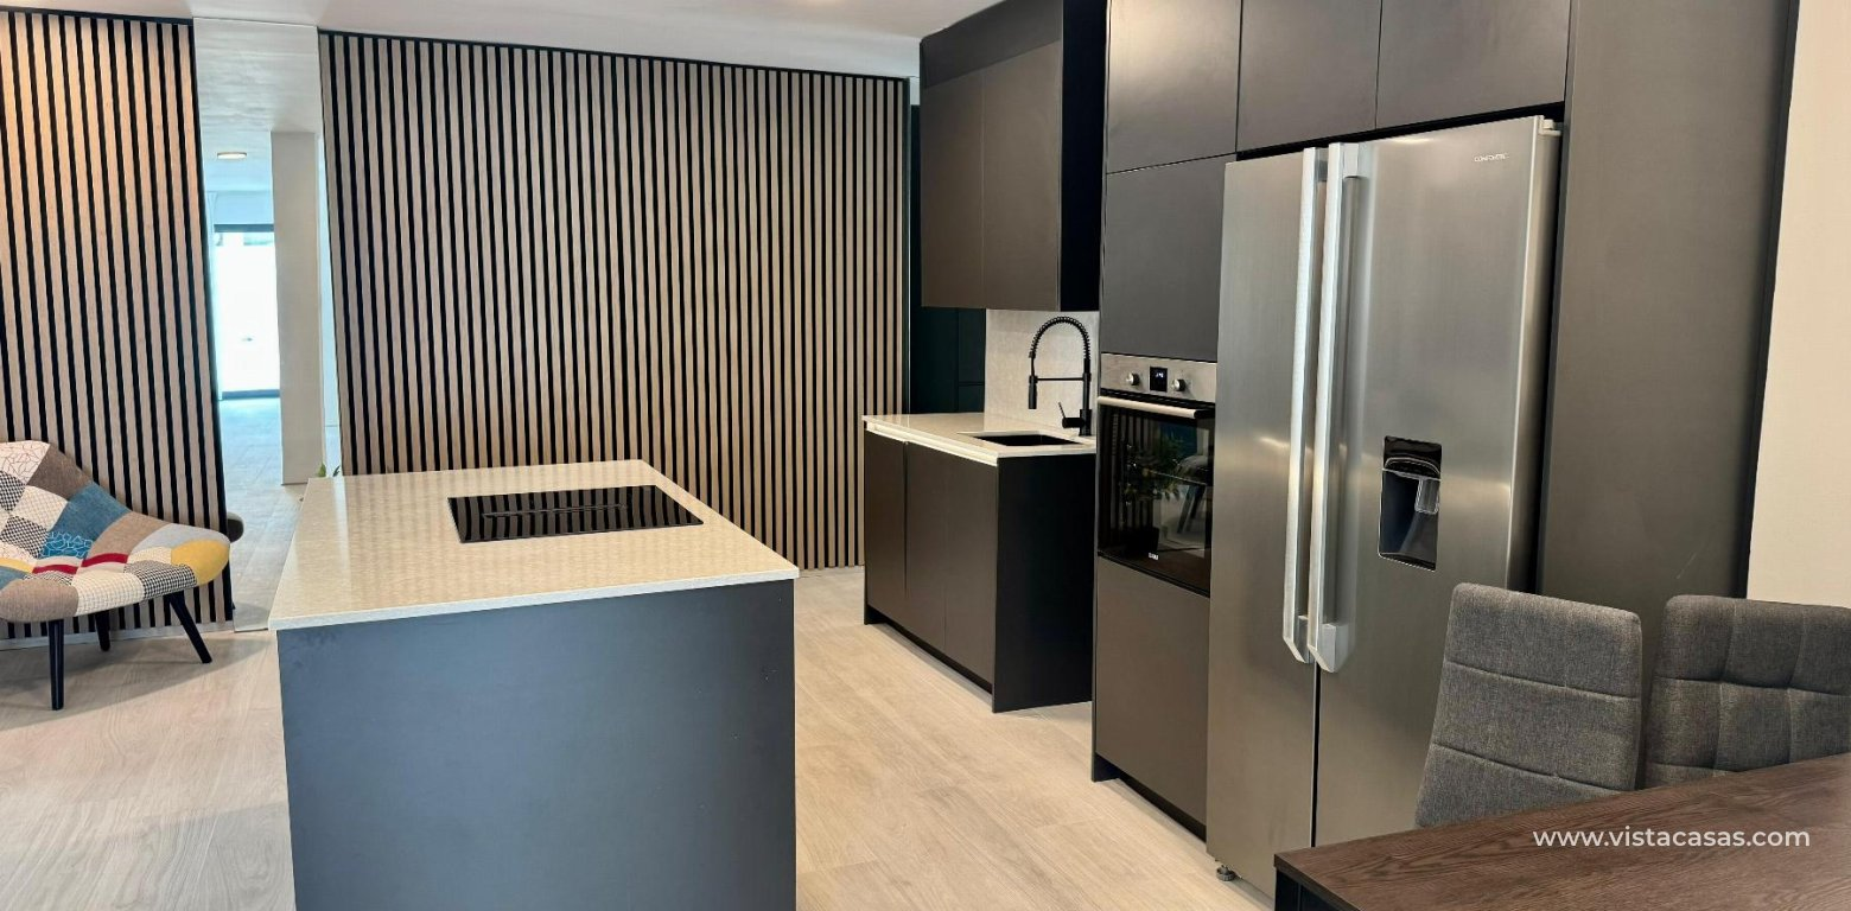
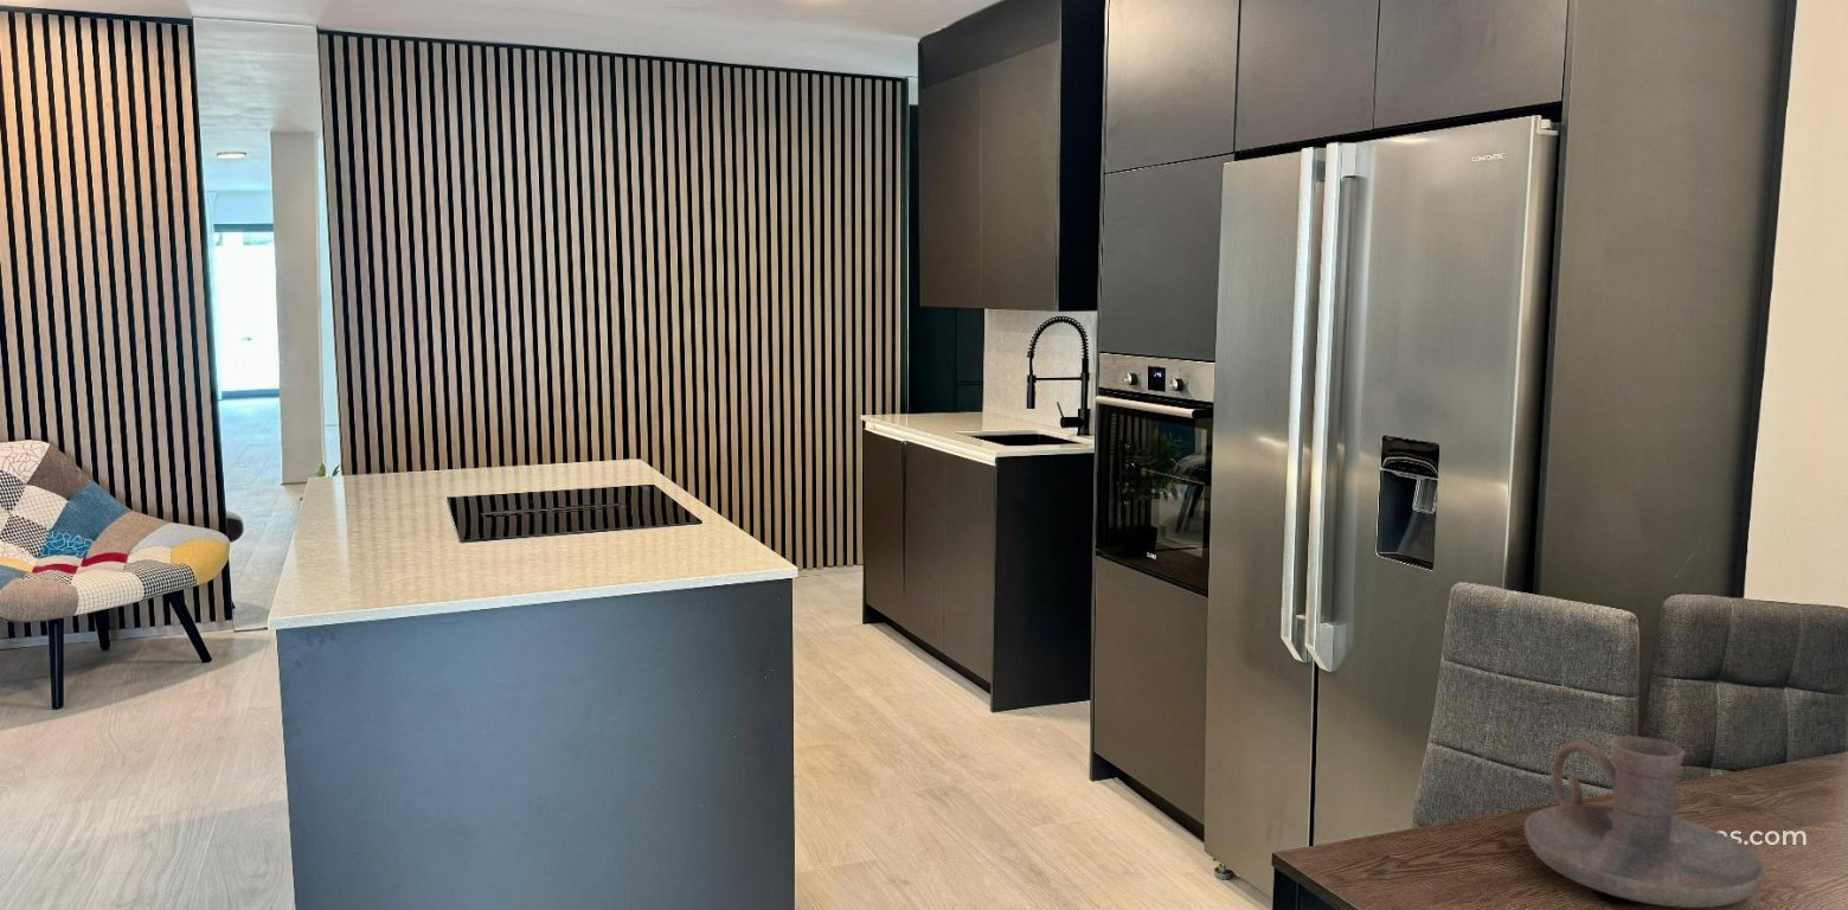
+ candle holder [1523,735,1766,909]
